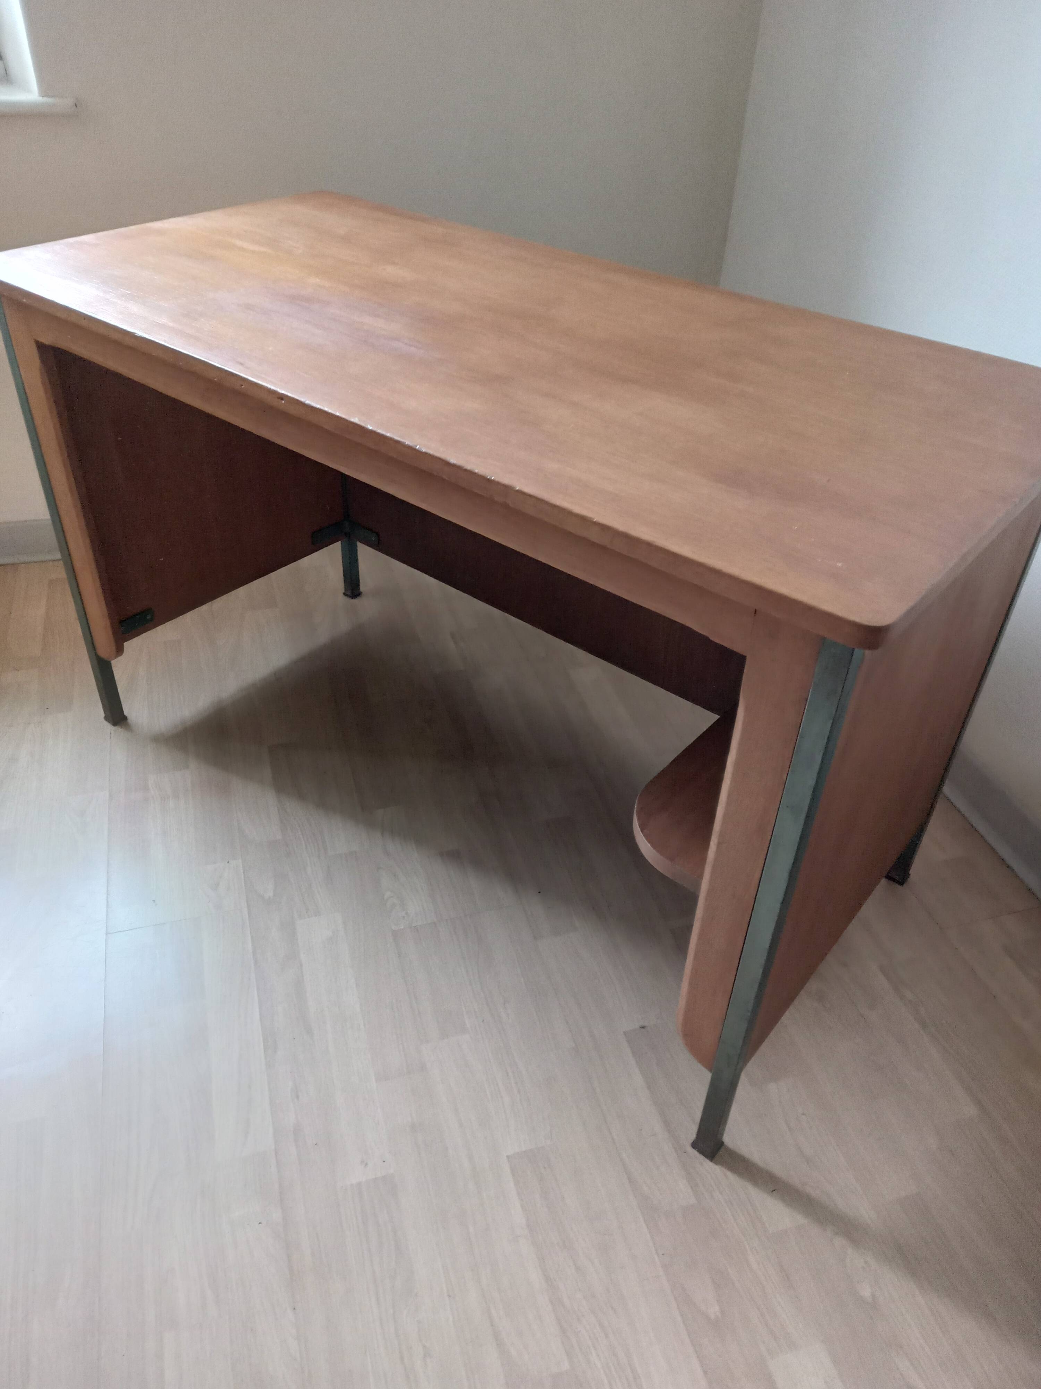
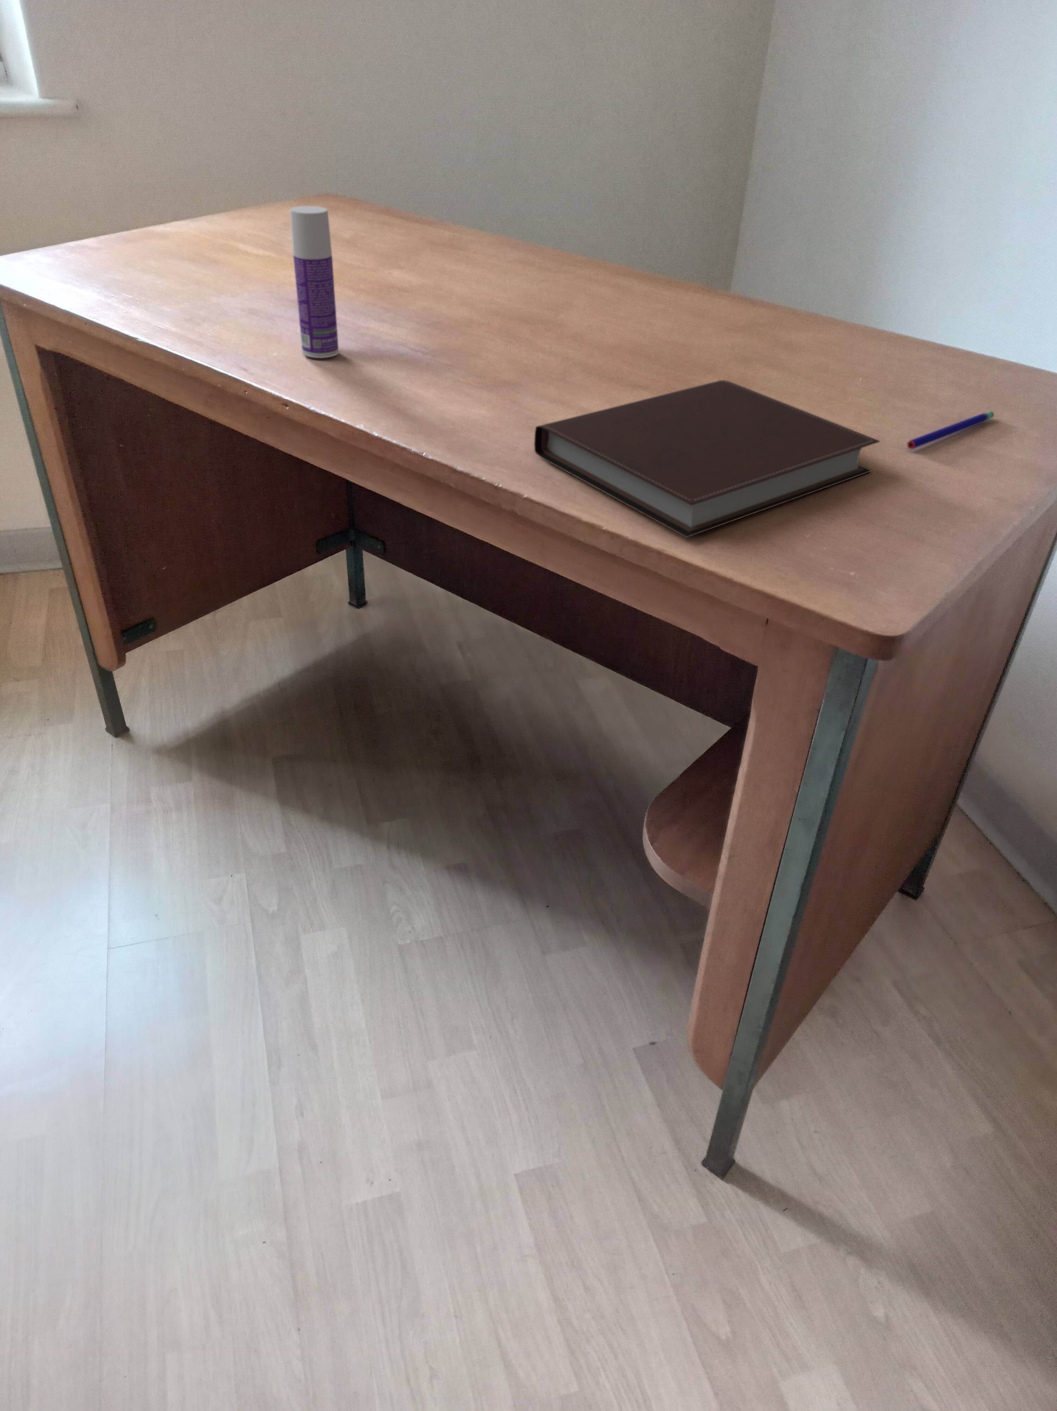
+ notebook [534,380,880,538]
+ pen [906,411,995,450]
+ bottle [290,206,339,359]
